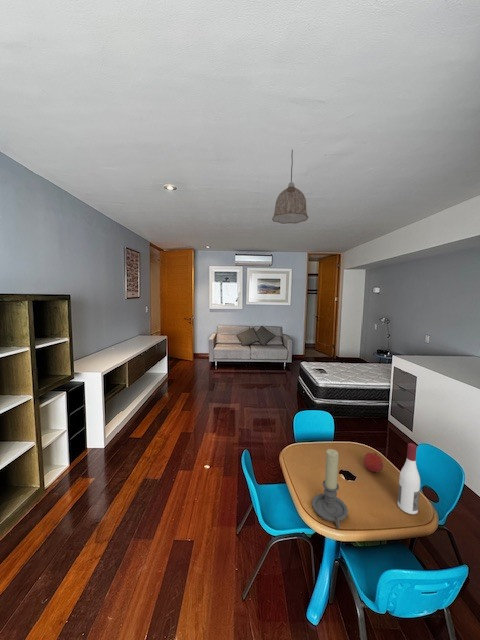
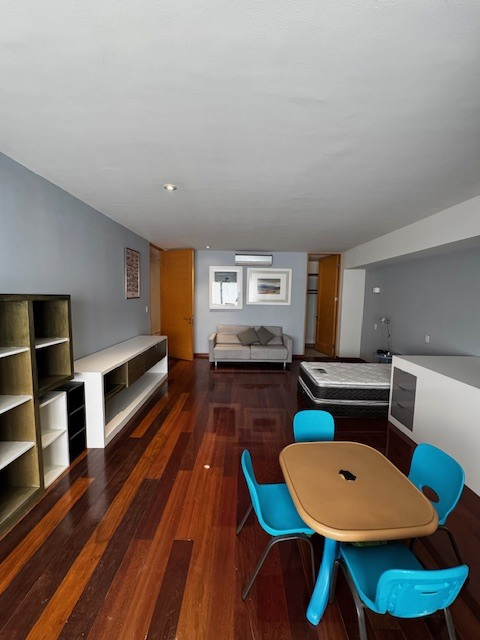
- pendant lamp [271,149,309,225]
- fruit [362,451,384,473]
- candle holder [311,448,349,530]
- alcohol [397,442,421,515]
